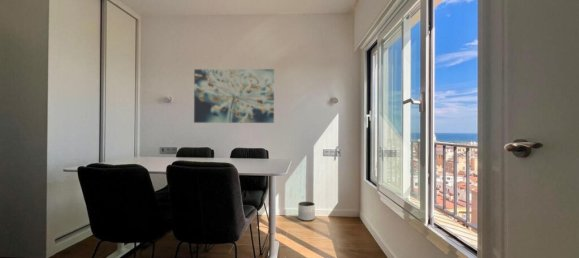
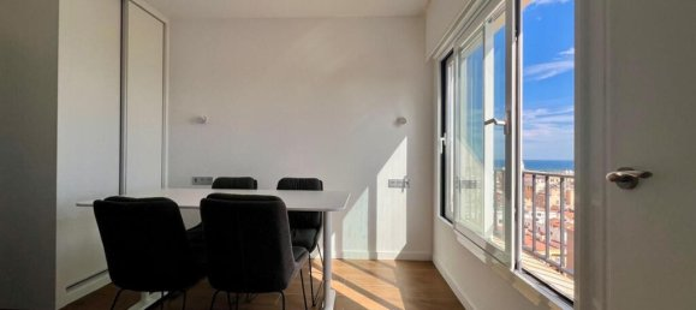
- planter [297,201,316,222]
- wall art [193,68,275,124]
